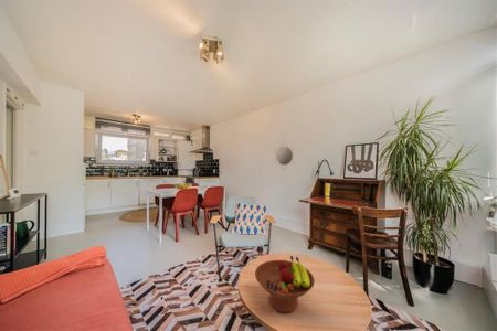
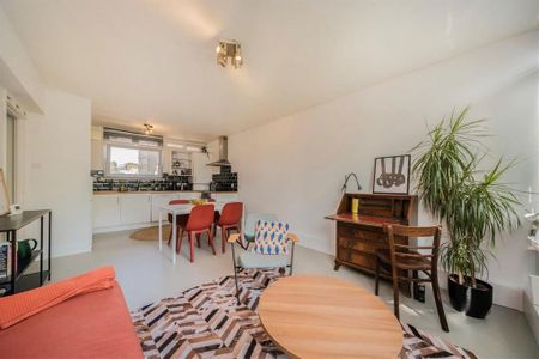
- home mirror [273,141,296,171]
- fruit bowl [254,255,316,313]
